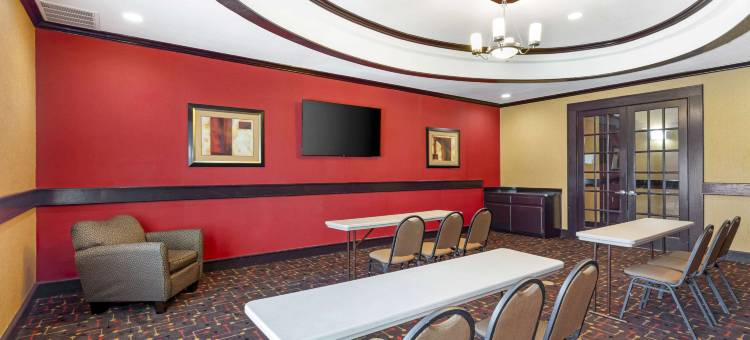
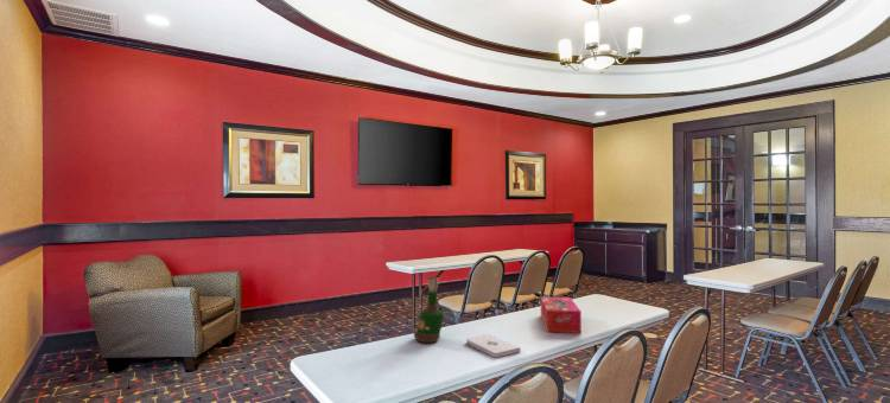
+ notepad [465,333,522,358]
+ grog bottle [413,276,445,344]
+ tissue box [540,296,583,334]
